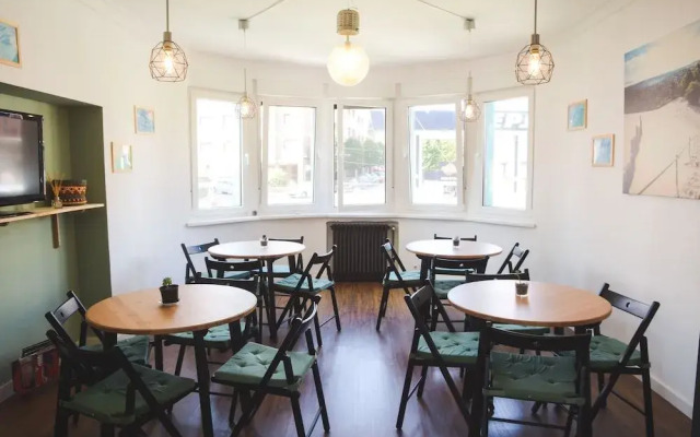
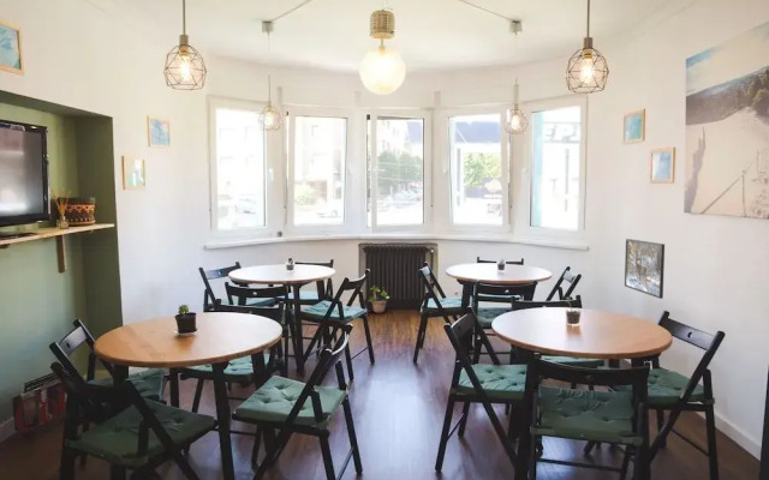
+ potted plant [368,284,391,314]
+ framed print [624,238,666,300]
